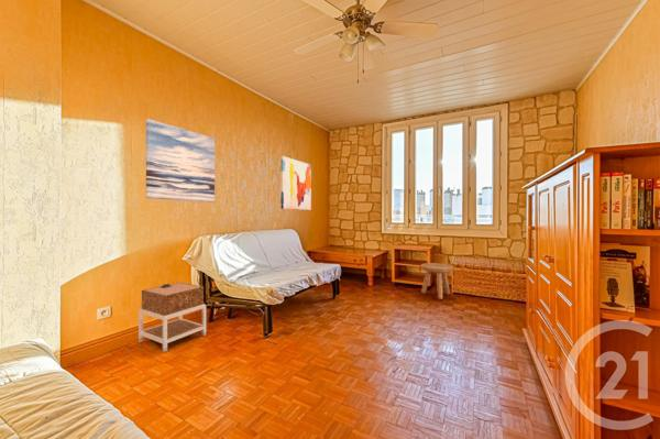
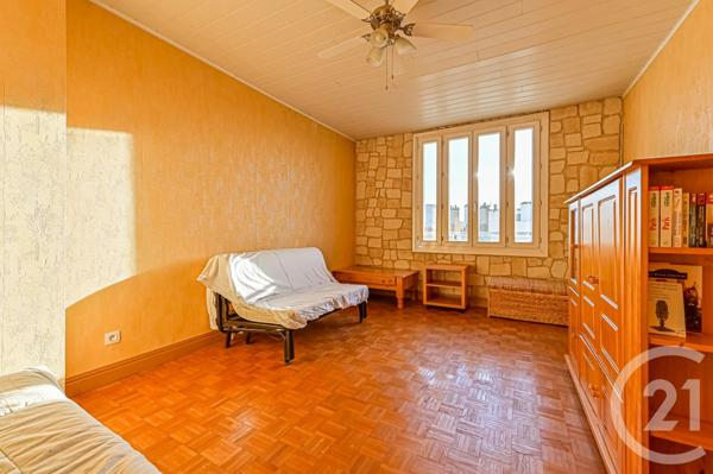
- wall art [279,155,312,211]
- nightstand [138,282,207,353]
- wall art [145,118,216,204]
- stool [420,262,455,300]
